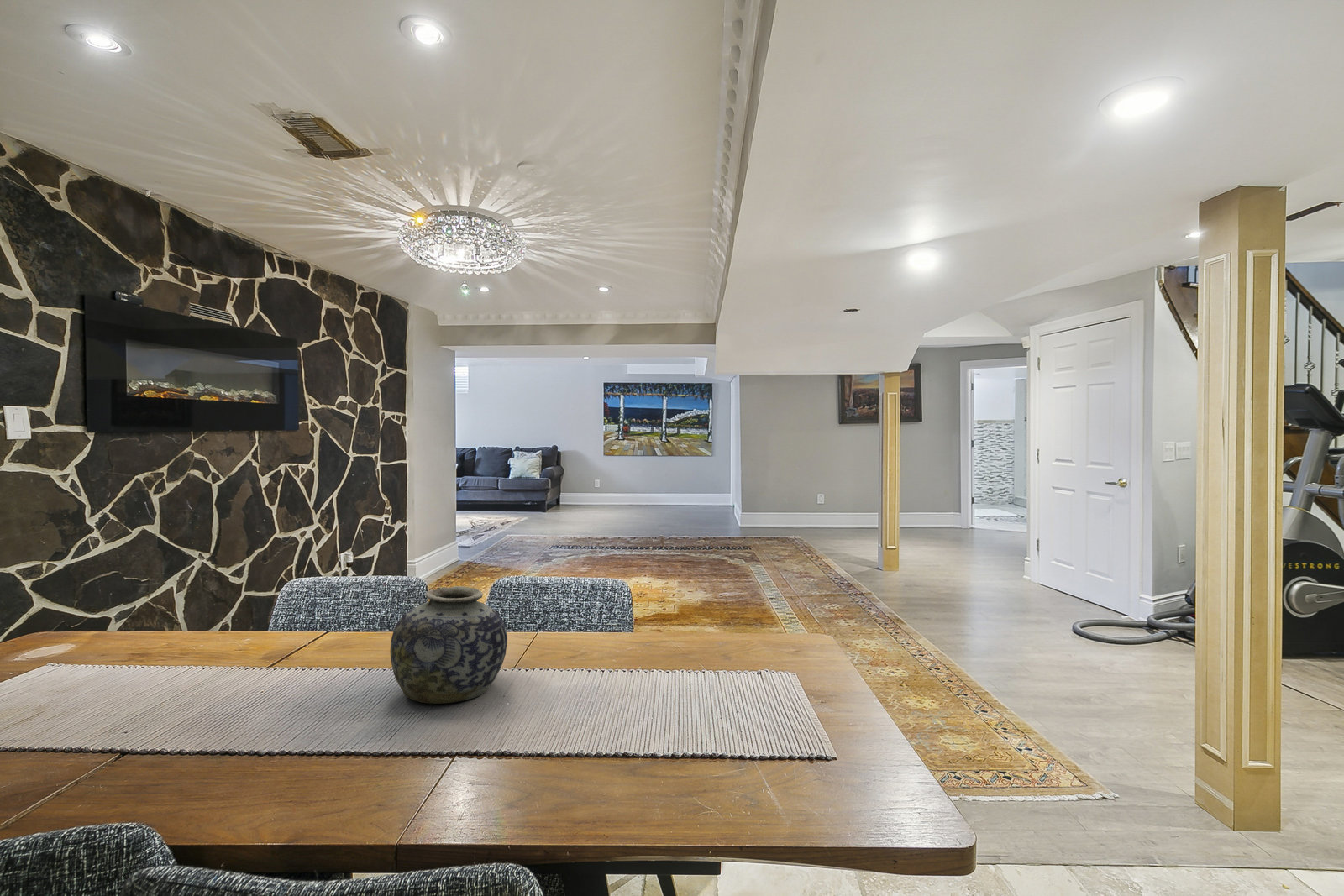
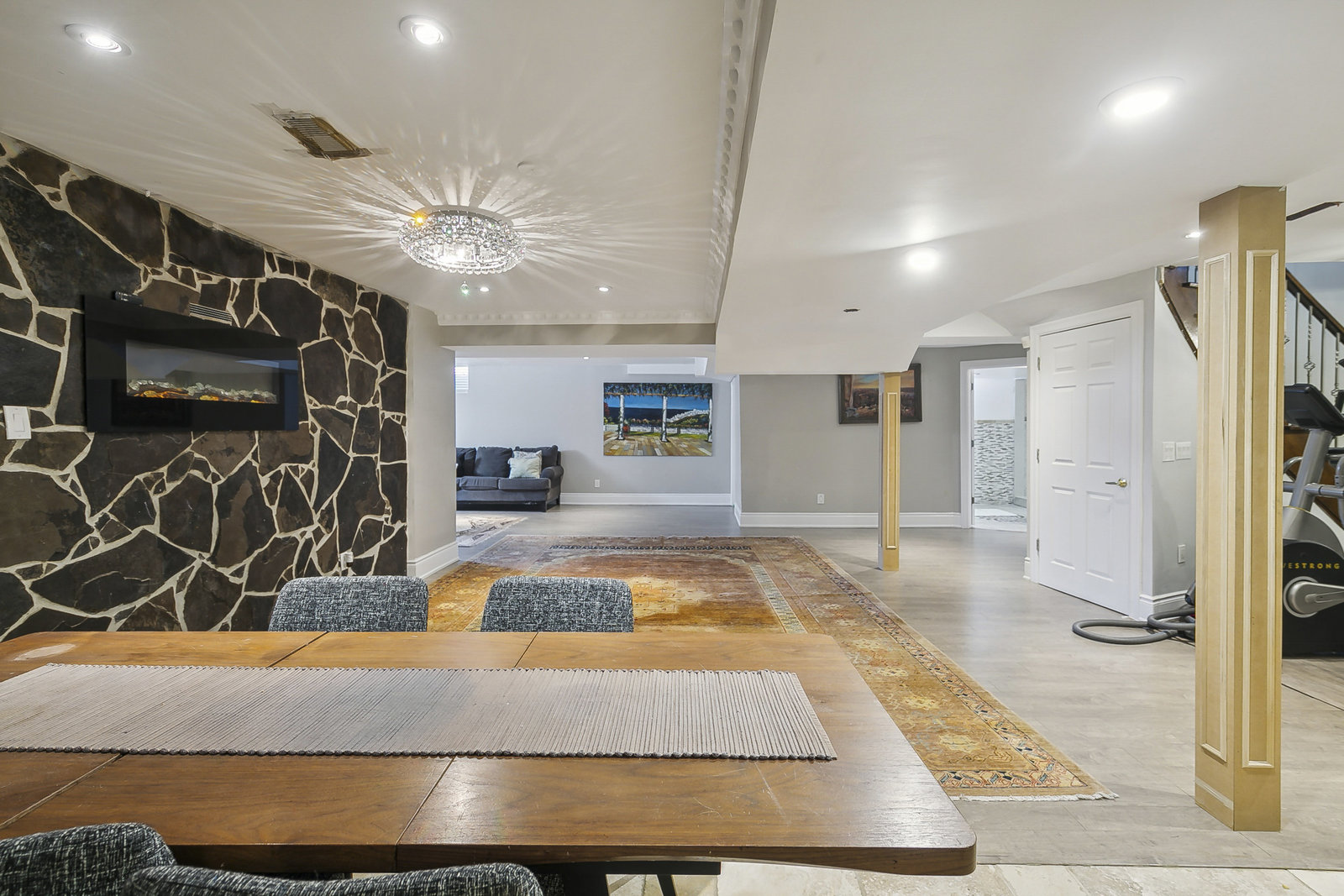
- vase [390,585,508,705]
